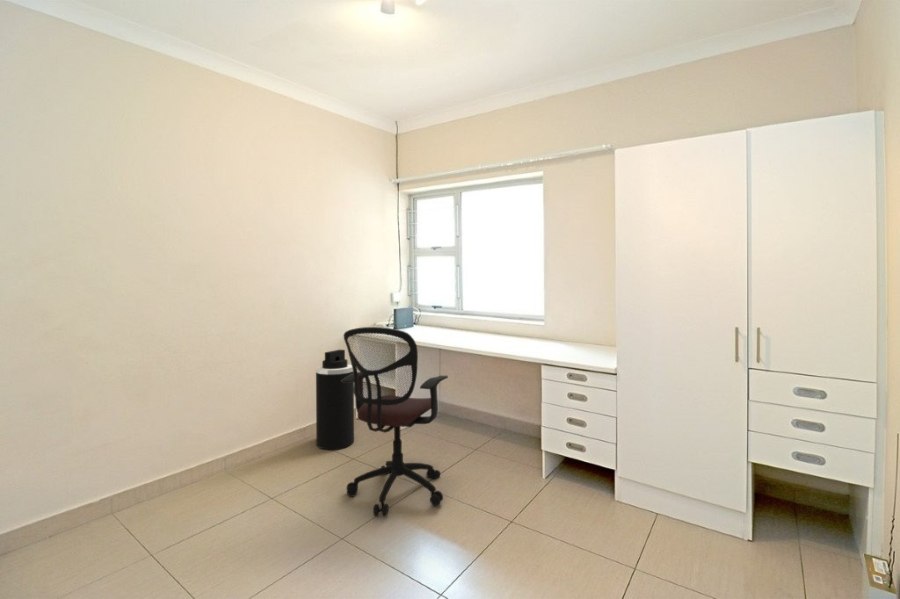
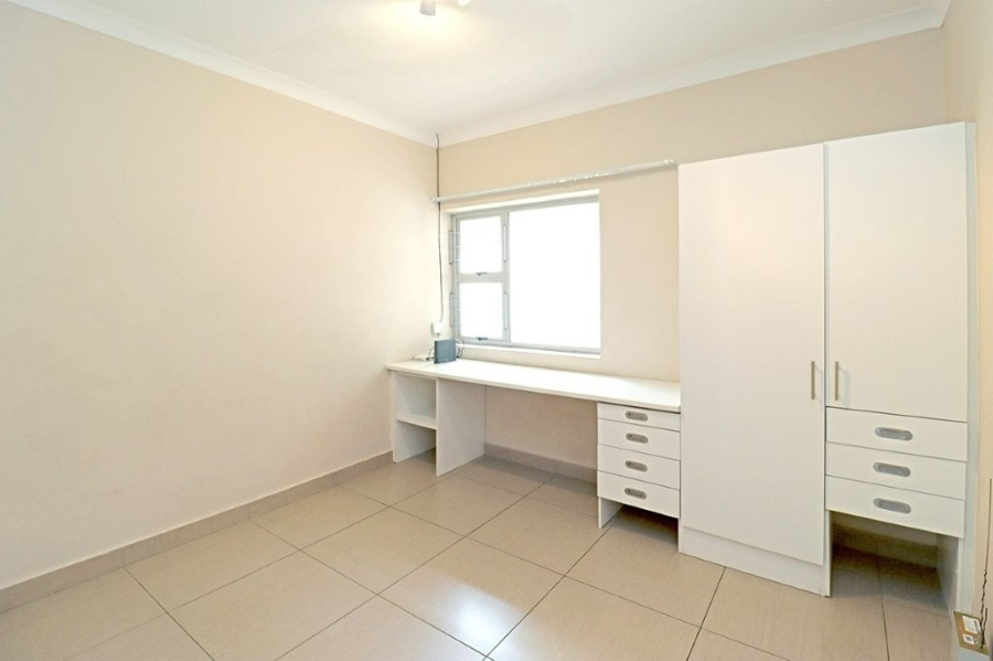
- office chair [341,326,449,518]
- trash can [315,349,355,451]
